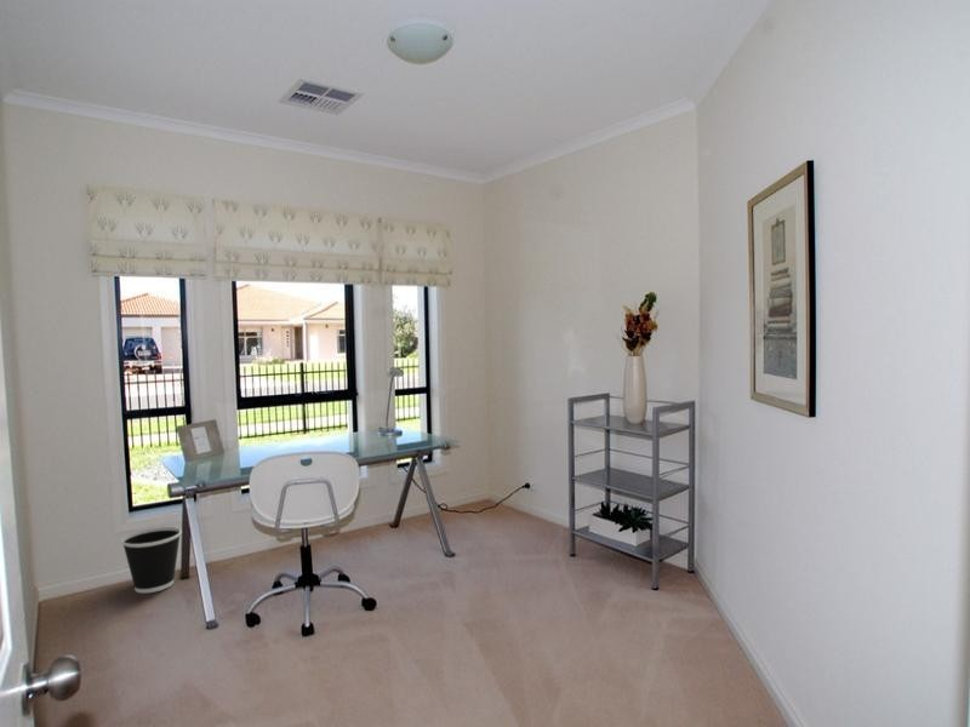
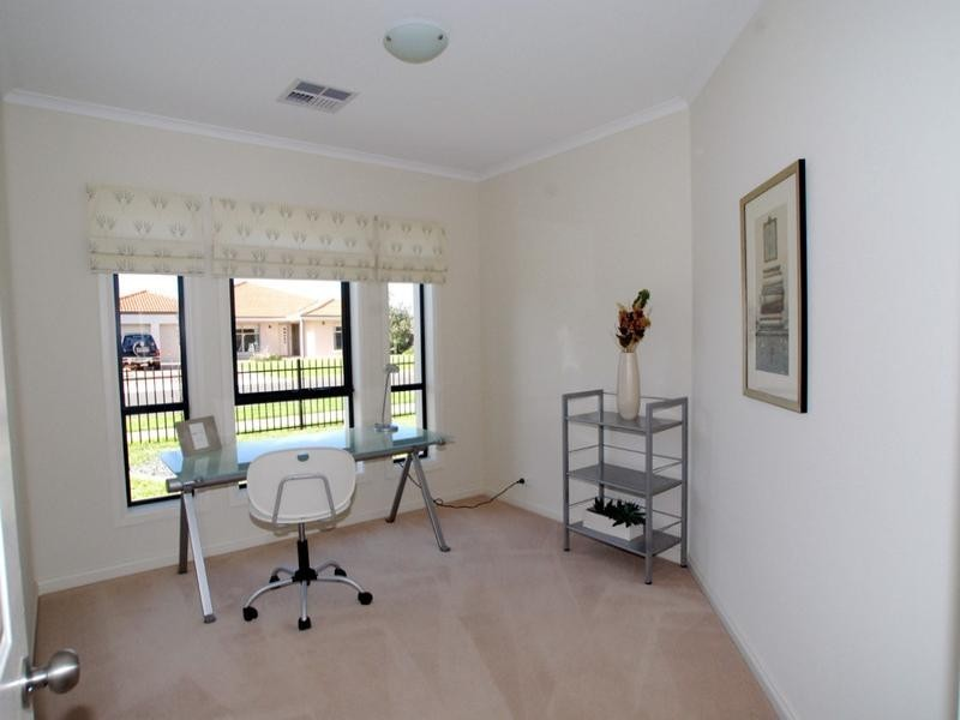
- wastebasket [120,526,183,594]
